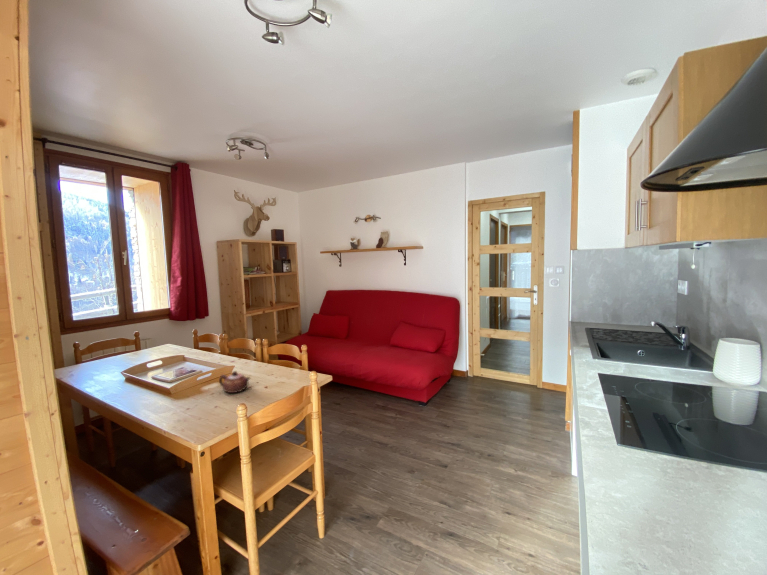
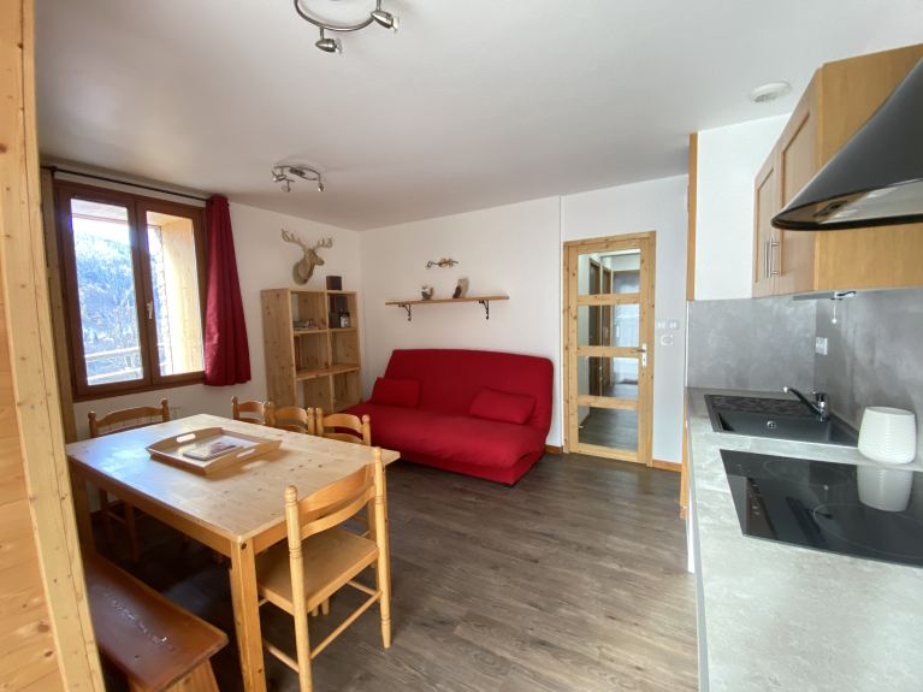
- teapot [218,370,251,394]
